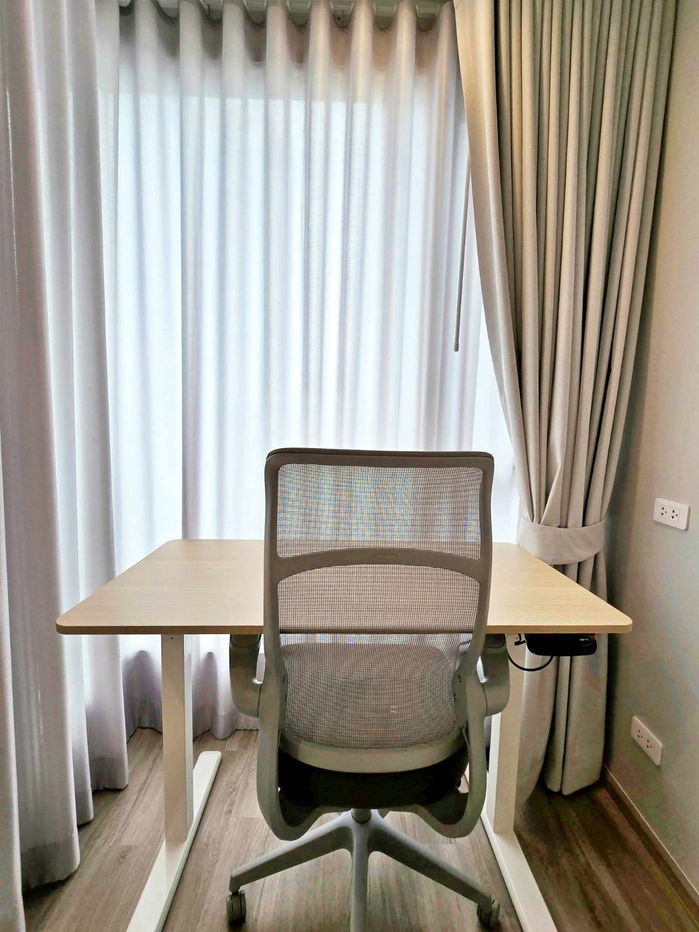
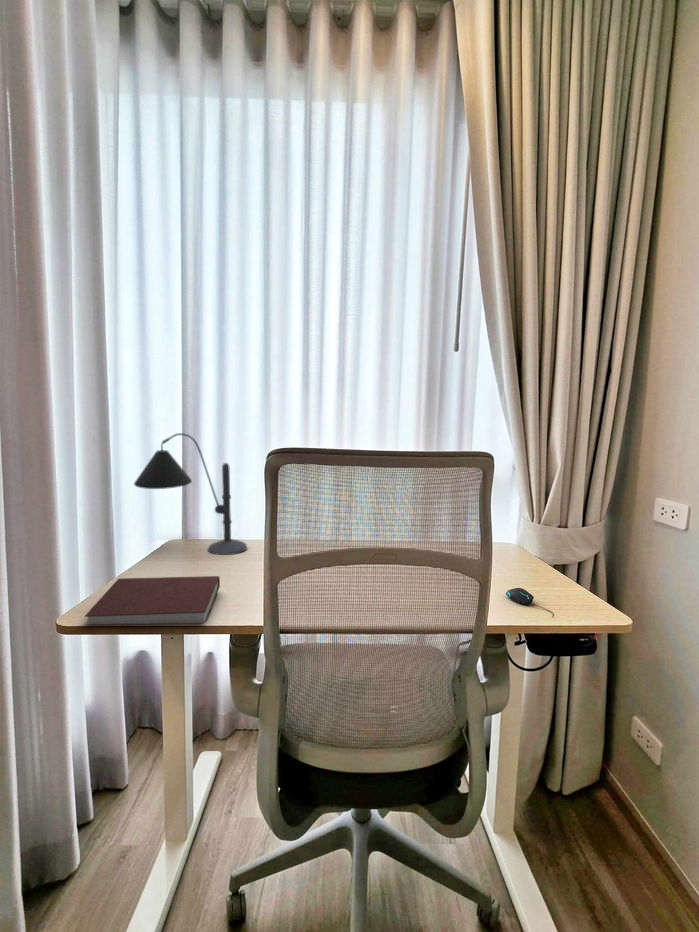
+ notebook [84,575,221,625]
+ desk lamp [133,432,248,556]
+ mouse [505,587,556,620]
